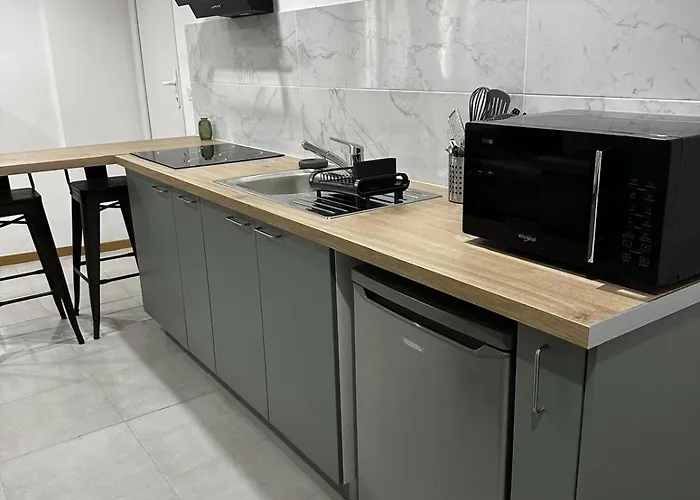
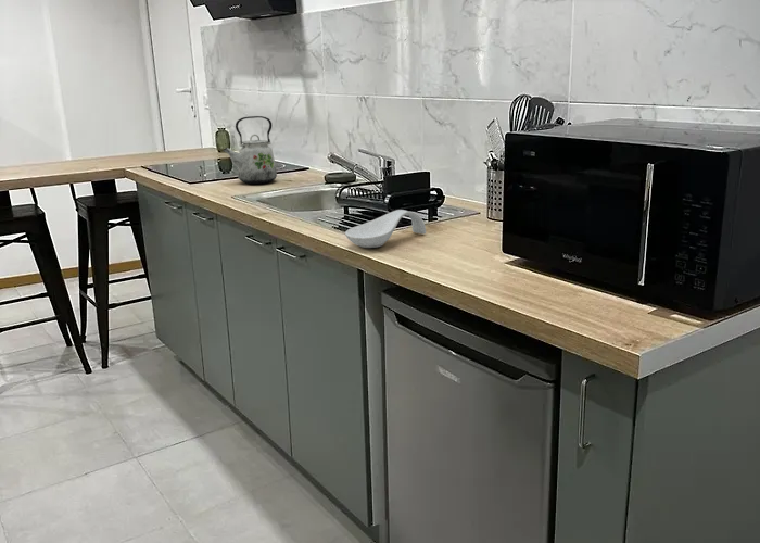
+ kettle [221,115,278,185]
+ spoon rest [344,209,427,249]
